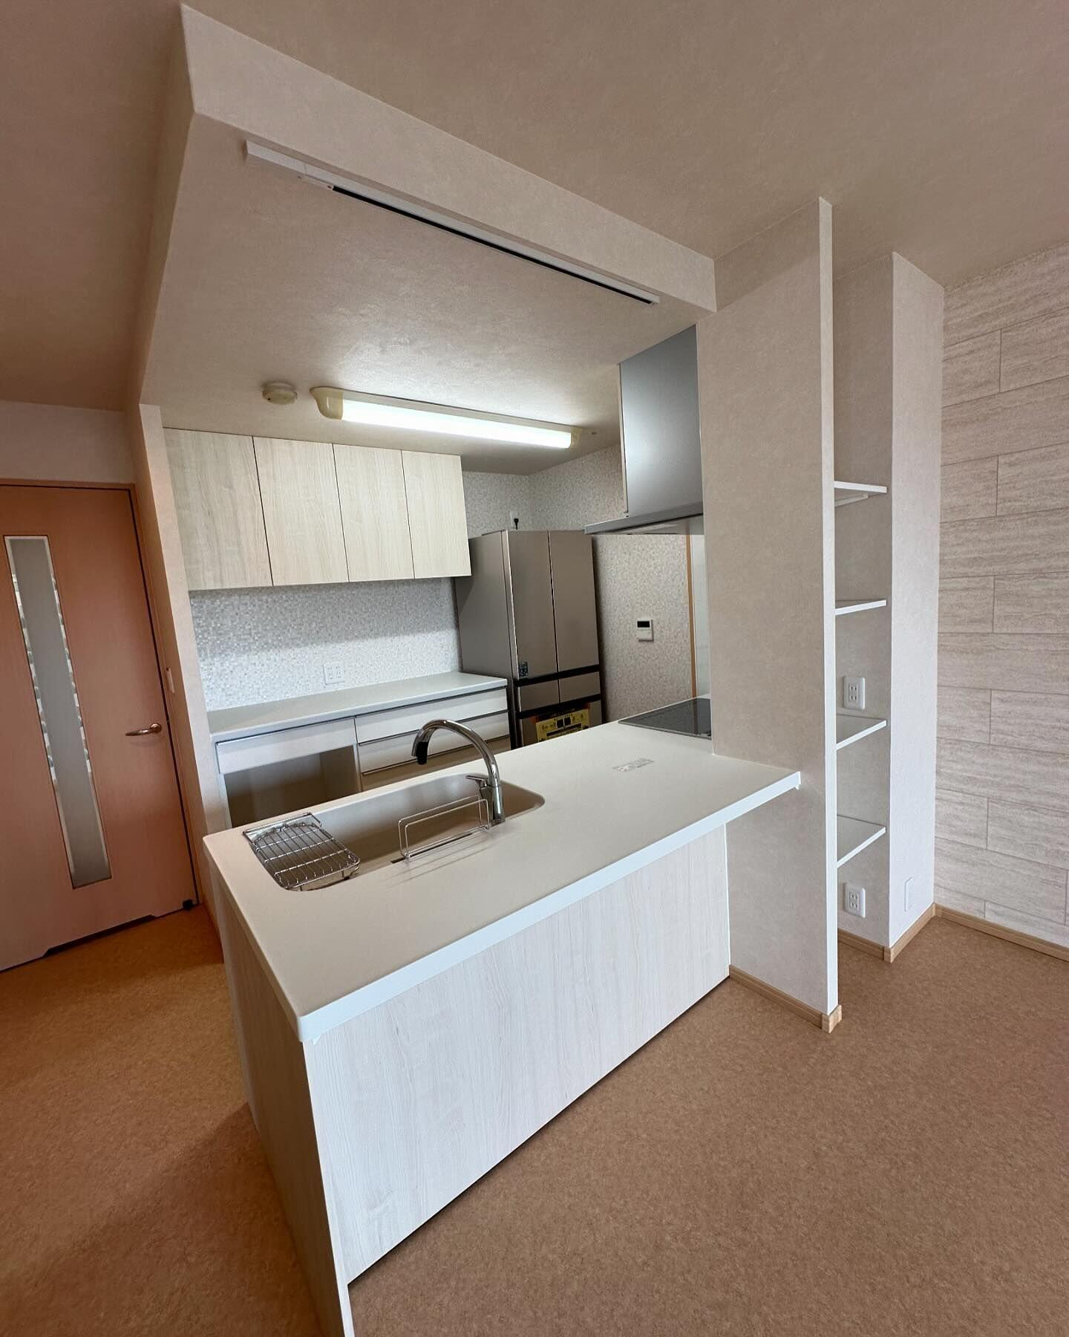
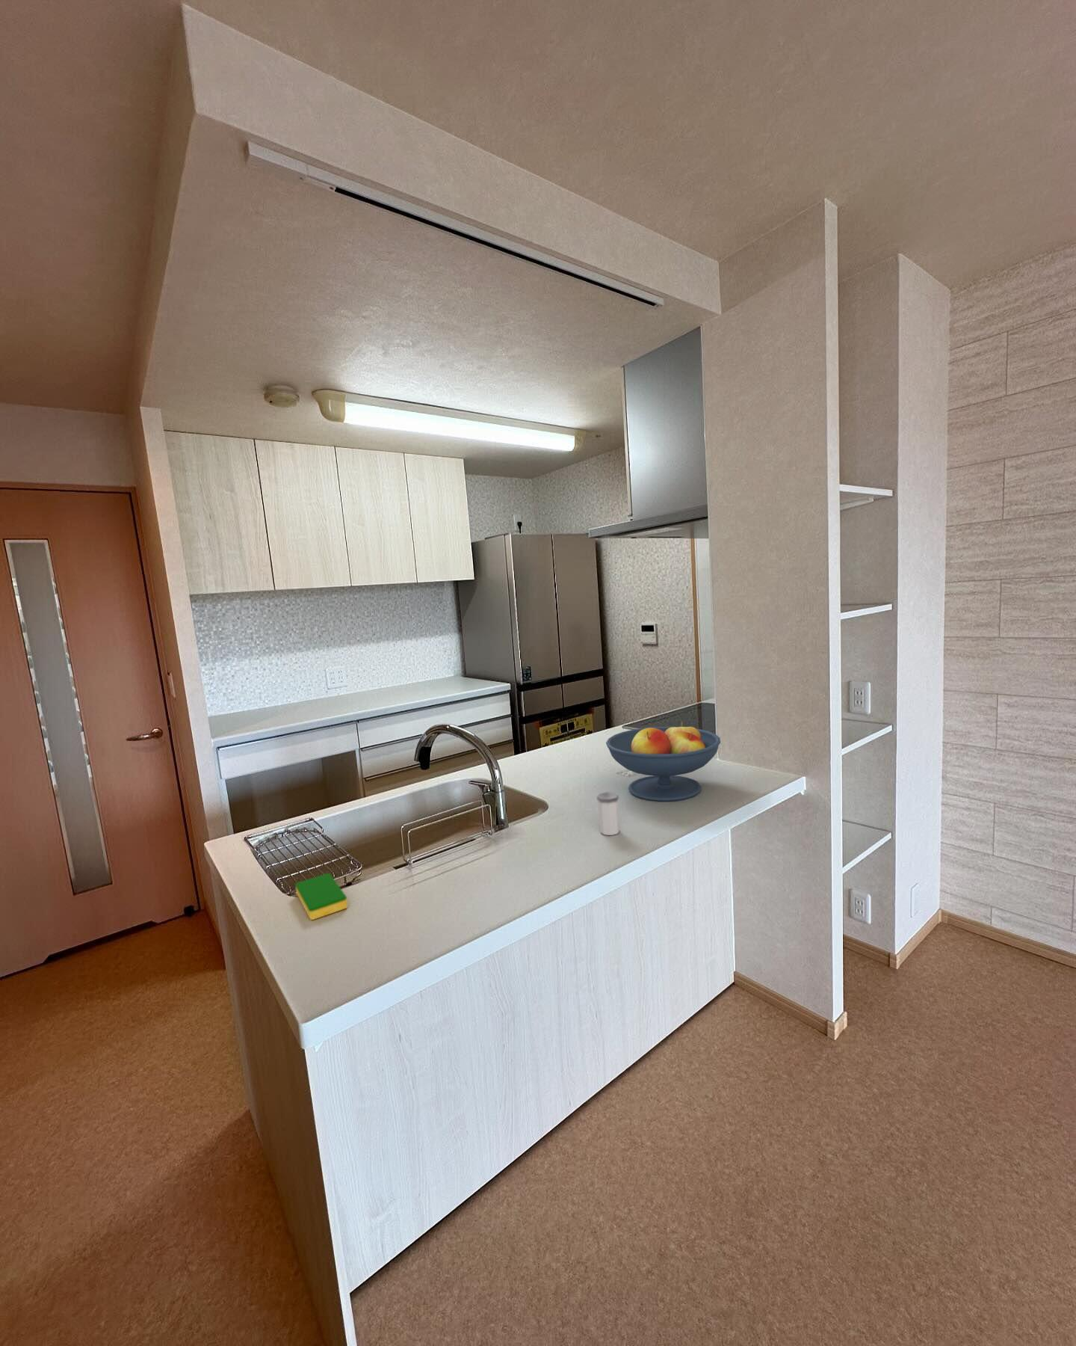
+ salt shaker [596,791,621,836]
+ fruit bowl [605,721,721,802]
+ dish sponge [294,872,348,921]
